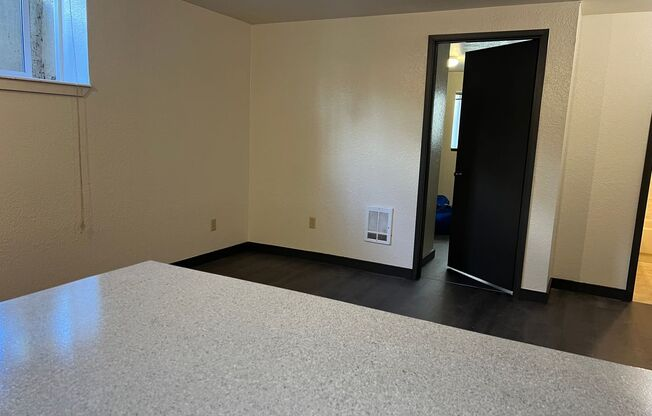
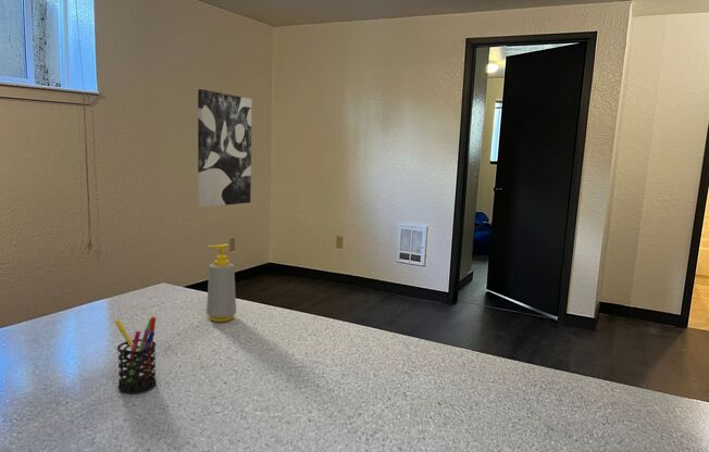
+ wall art [197,88,253,209]
+ pen holder [113,315,158,394]
+ soap bottle [206,242,237,323]
